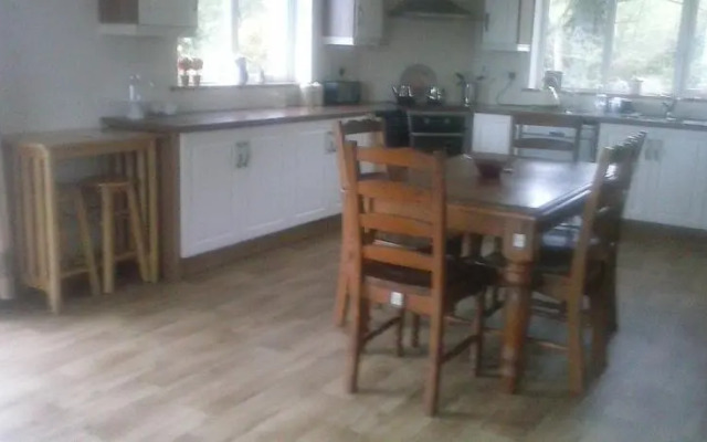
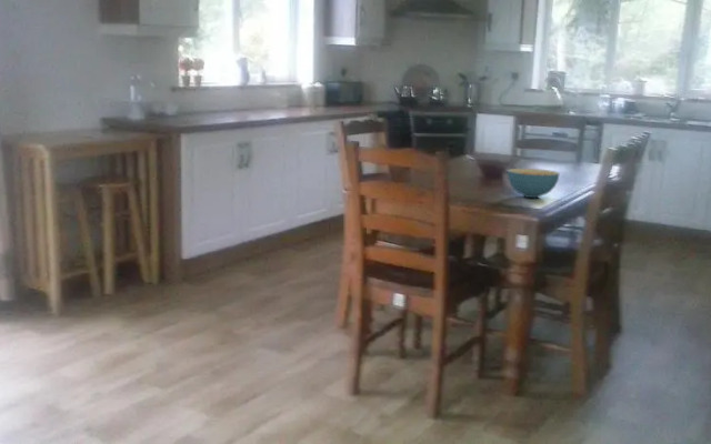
+ cereal bowl [507,168,561,199]
